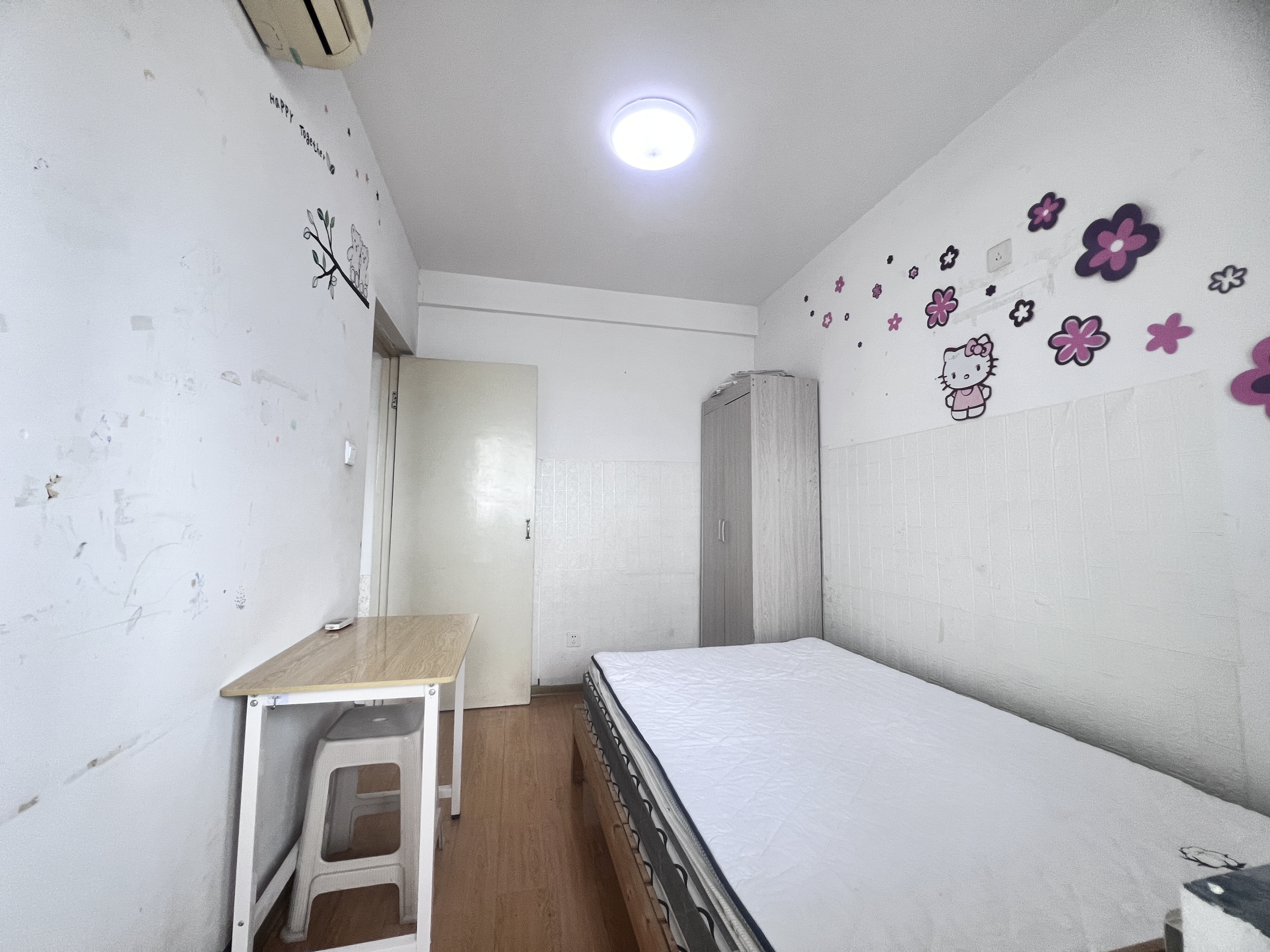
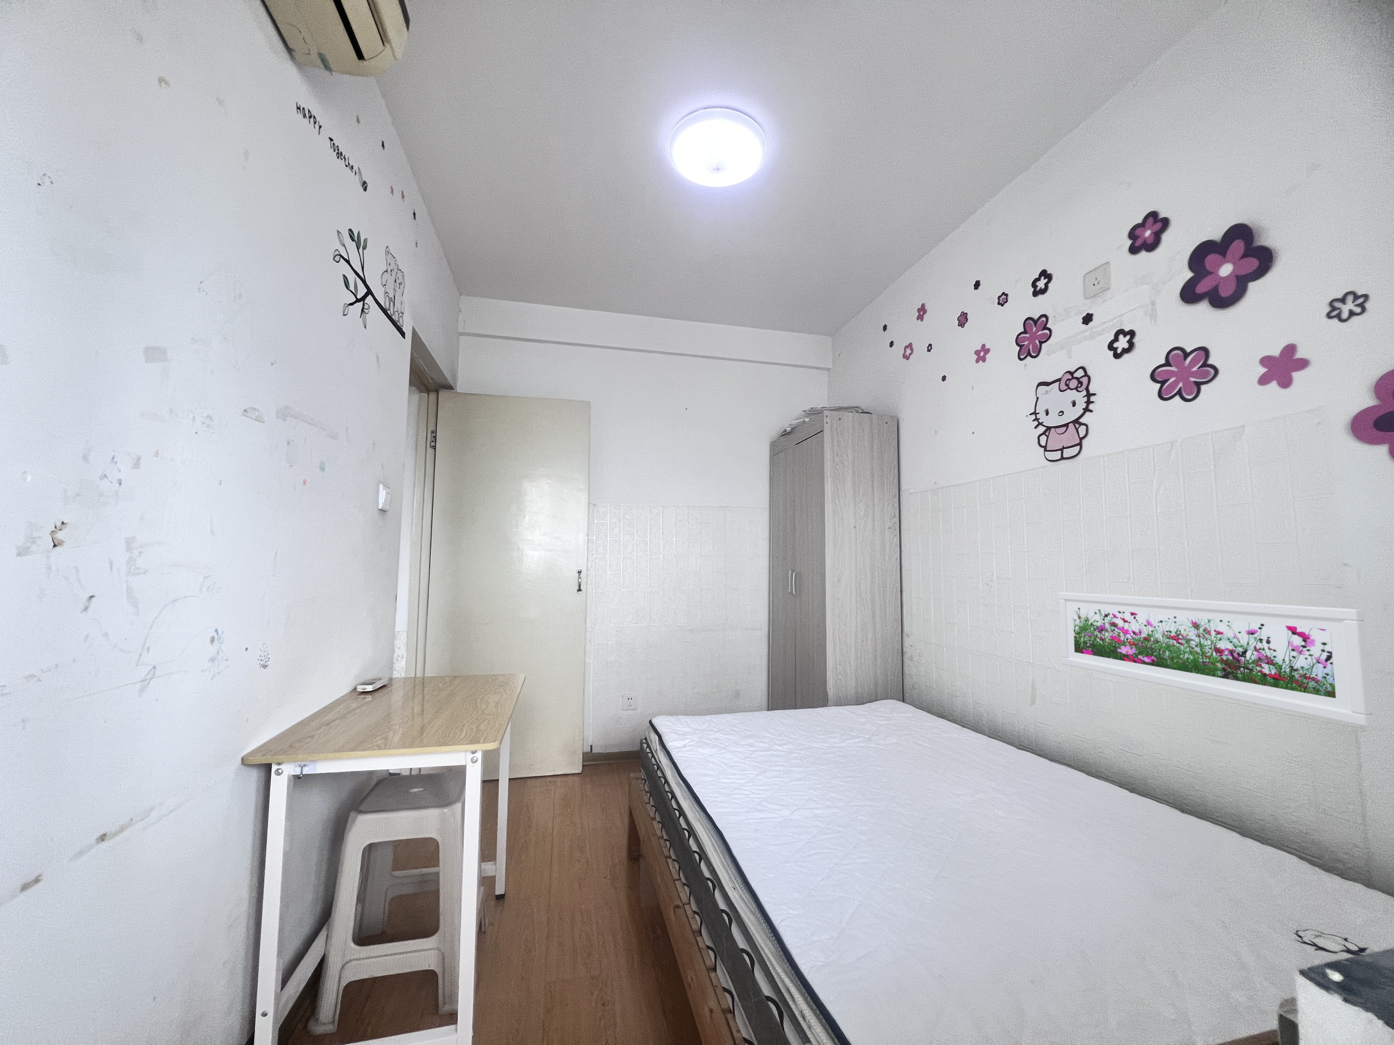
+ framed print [1058,592,1373,727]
